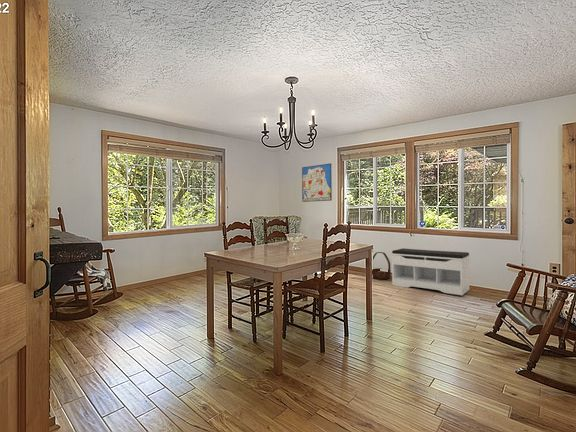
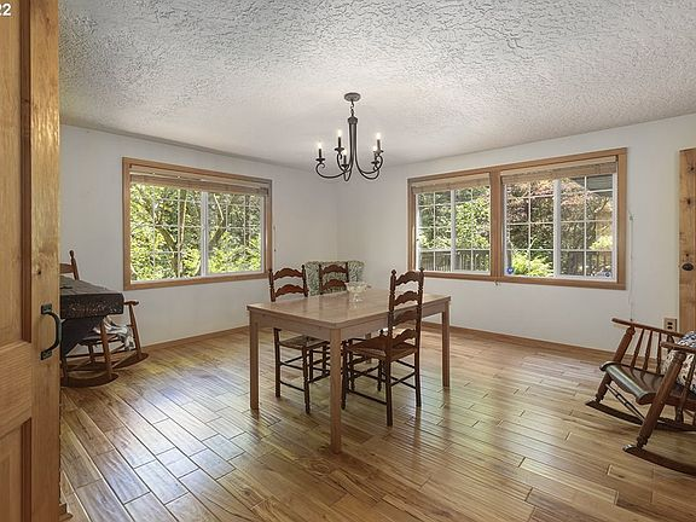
- bench [391,247,470,296]
- wall art [301,162,333,203]
- basket [372,251,392,280]
